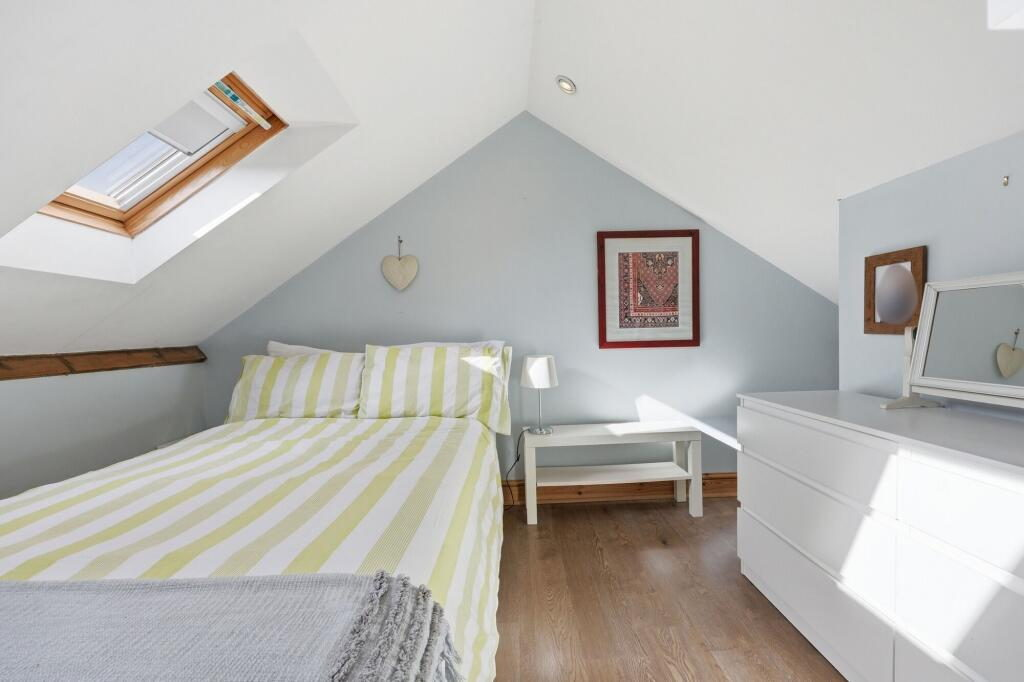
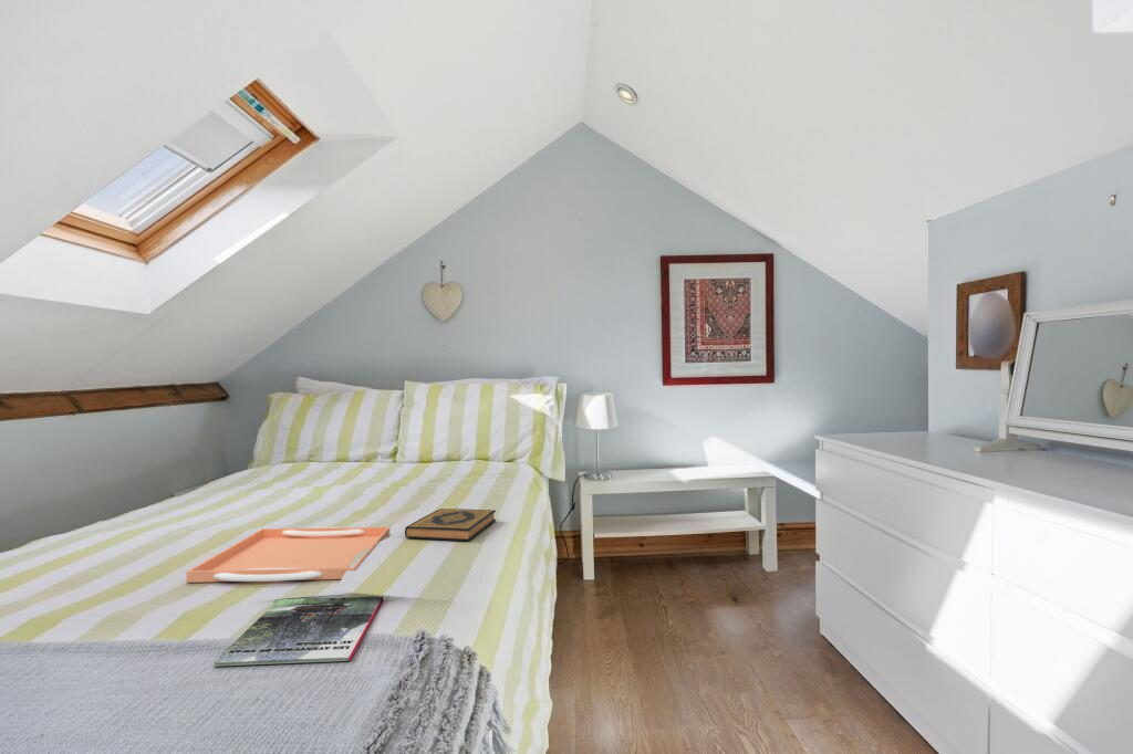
+ magazine [212,595,385,668]
+ hardback book [404,507,497,543]
+ serving tray [185,526,391,584]
